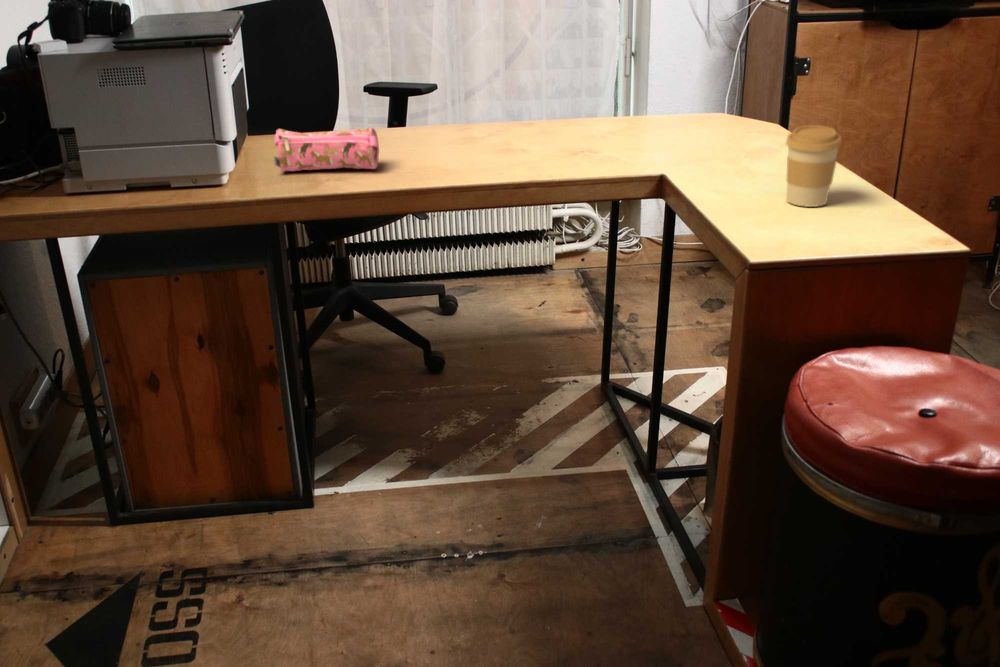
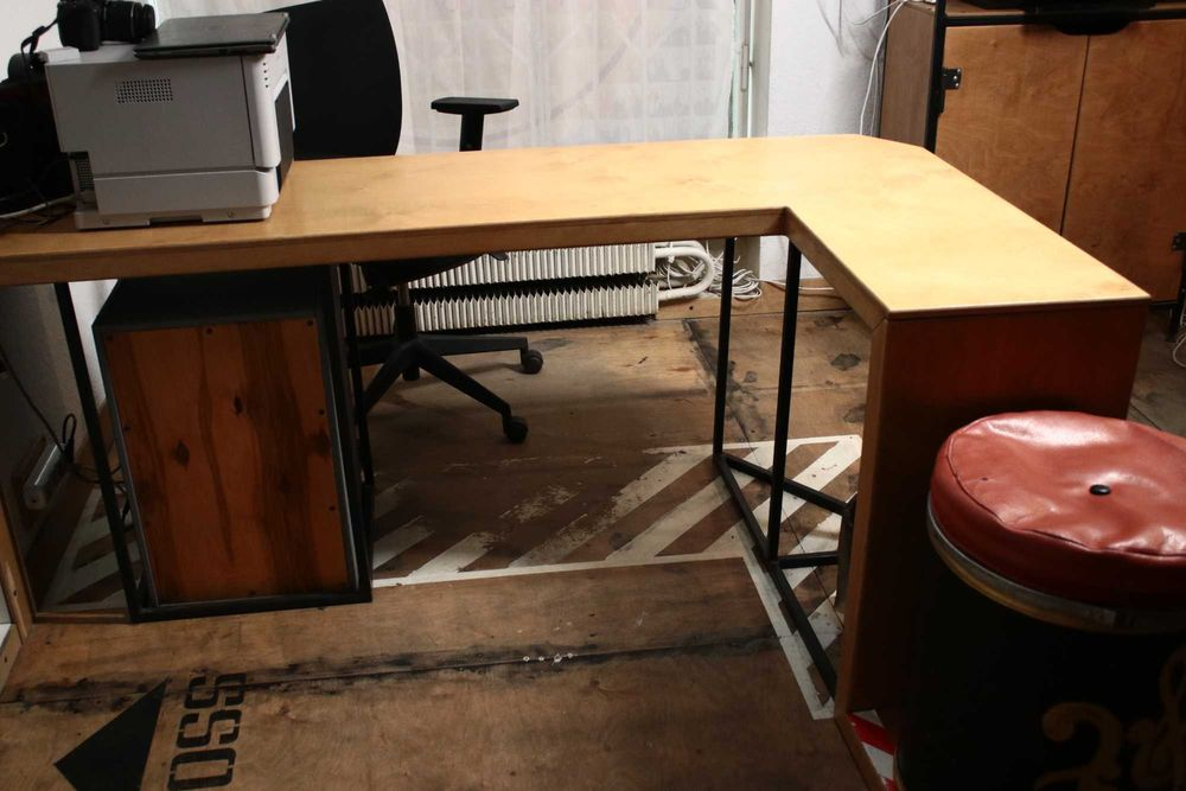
- pencil case [273,126,380,172]
- coffee cup [785,124,843,208]
